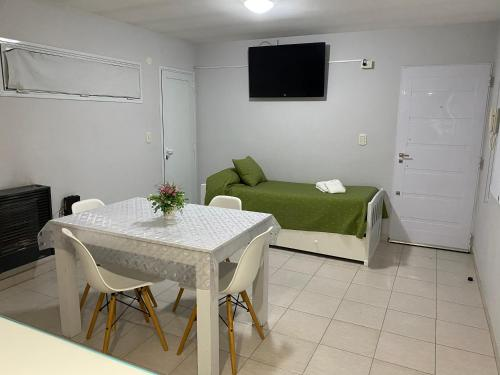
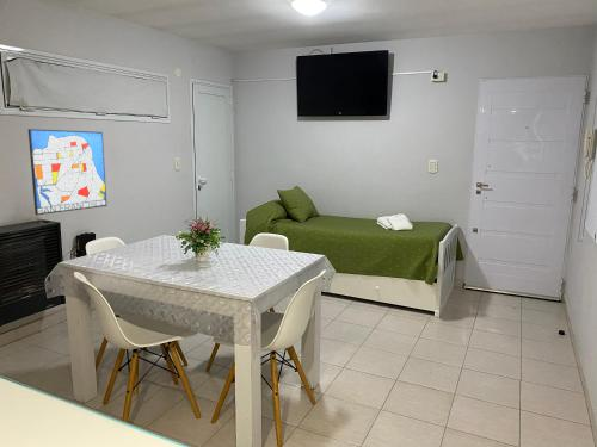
+ wall art [27,128,107,216]
